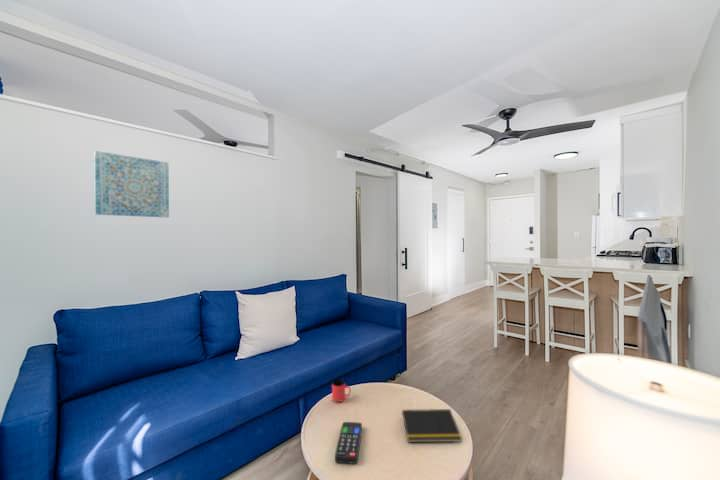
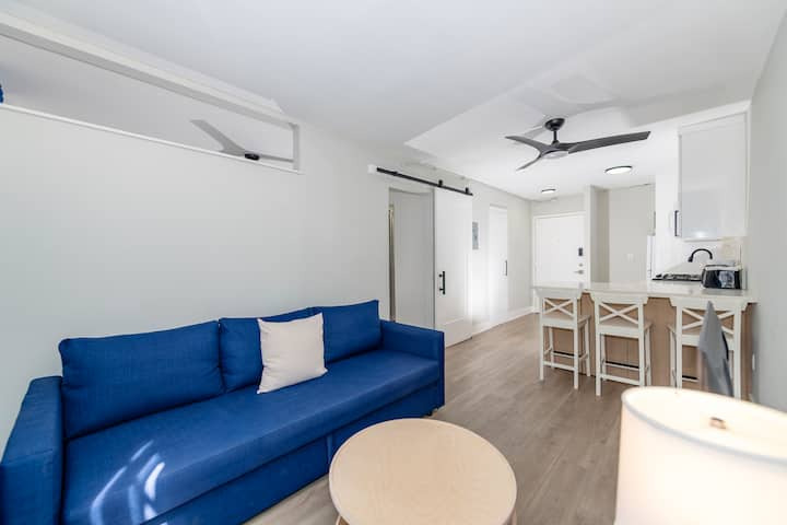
- cup [331,379,352,403]
- notepad [400,408,463,443]
- remote control [334,421,363,465]
- wall art [93,150,170,218]
